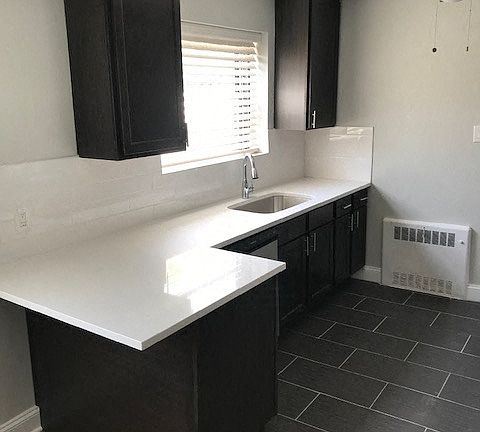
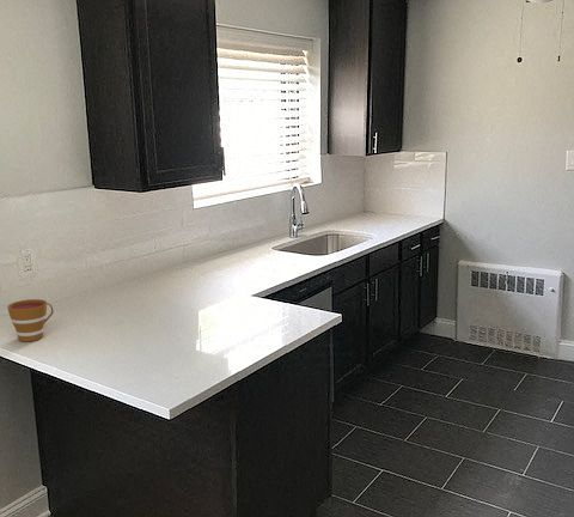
+ cup [6,298,54,342]
